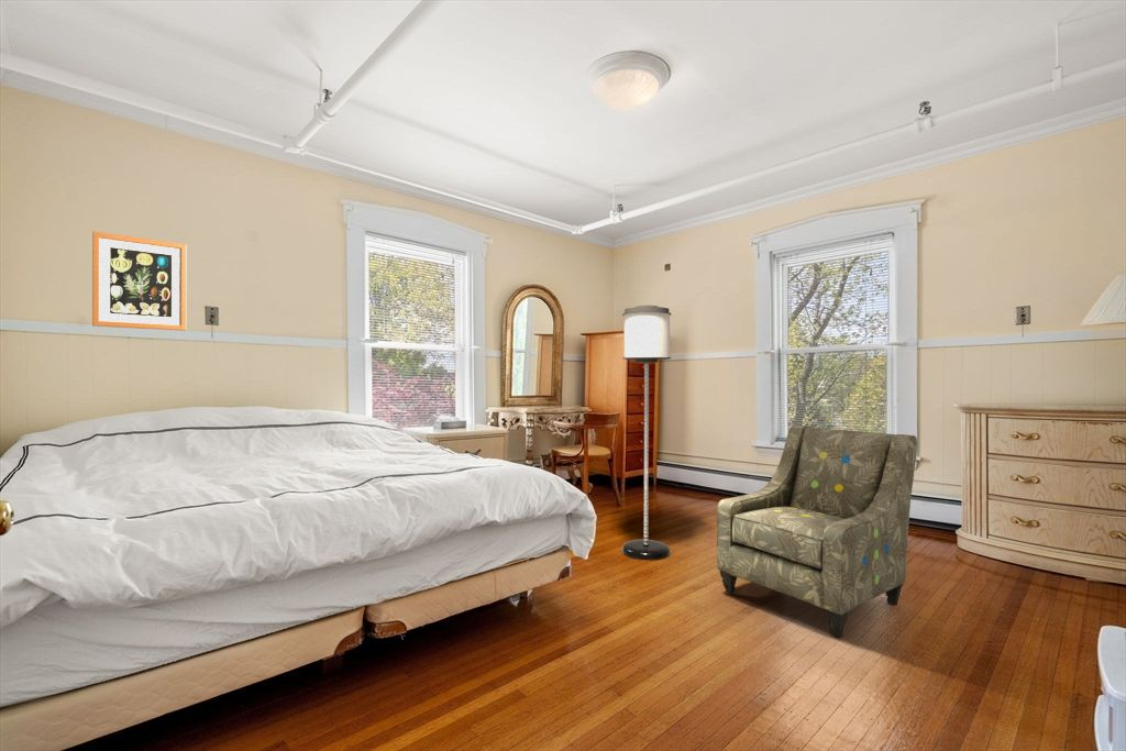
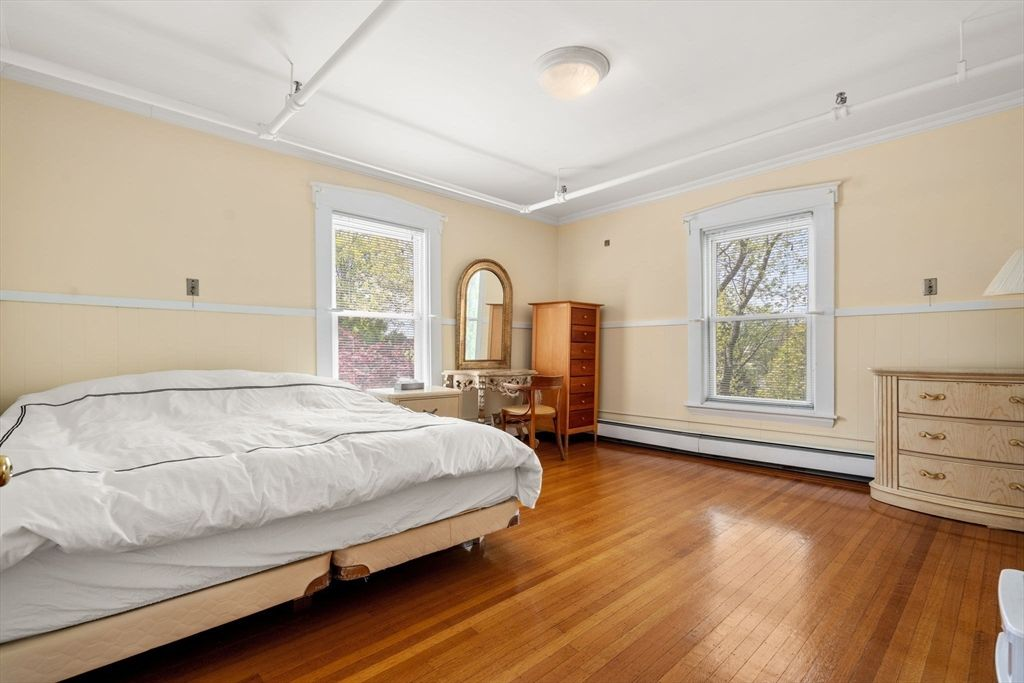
- armchair [716,424,918,639]
- floor lamp [621,305,673,561]
- wall art [91,231,188,332]
